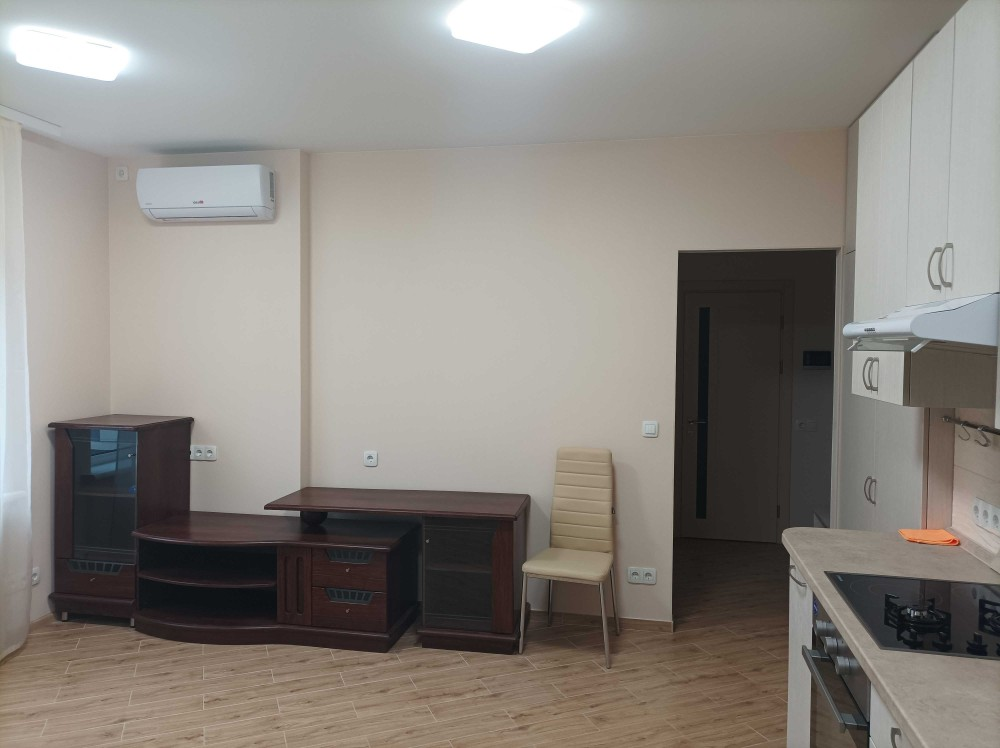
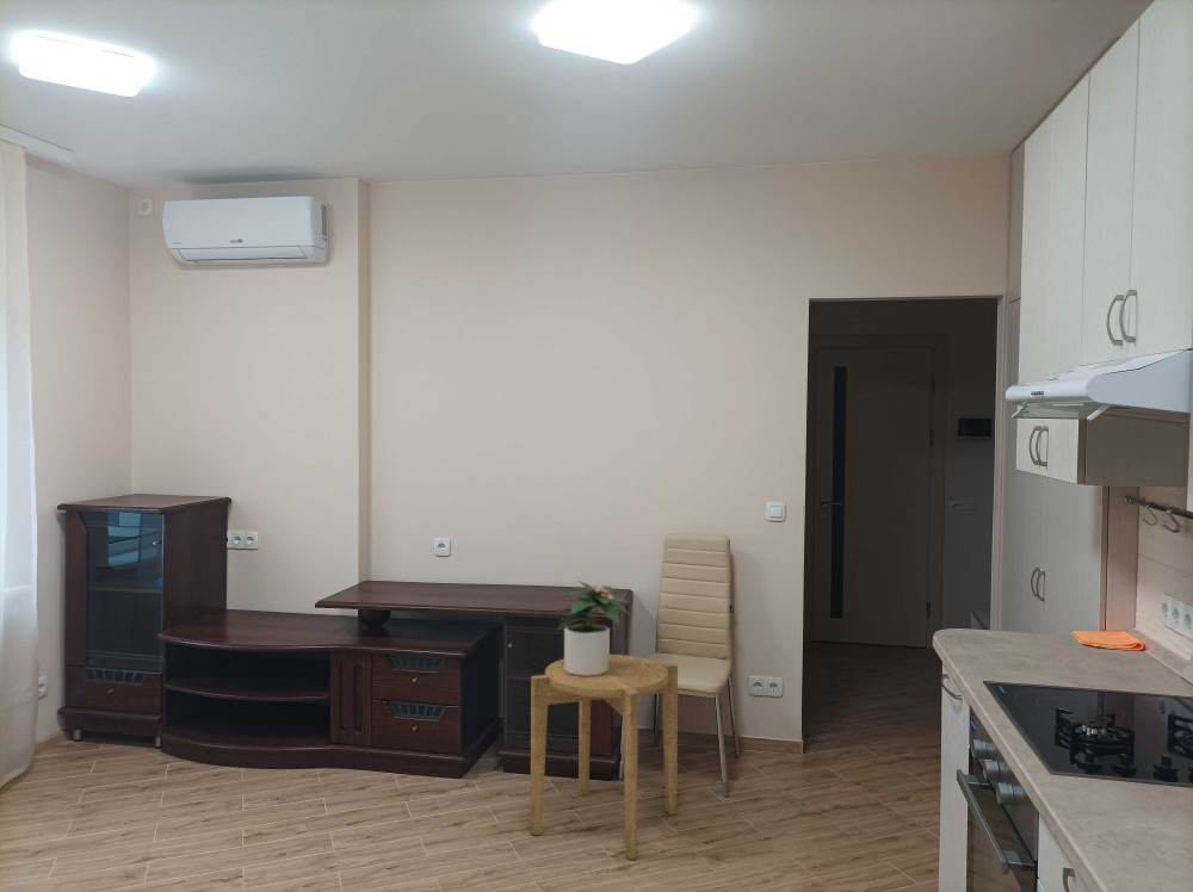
+ side table [530,653,679,860]
+ potted plant [555,580,631,676]
